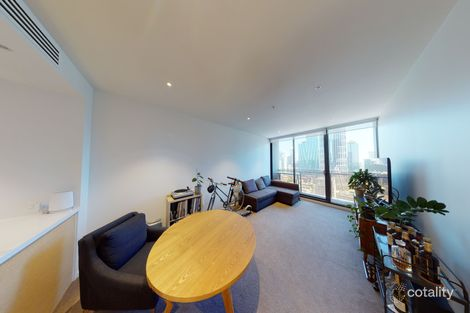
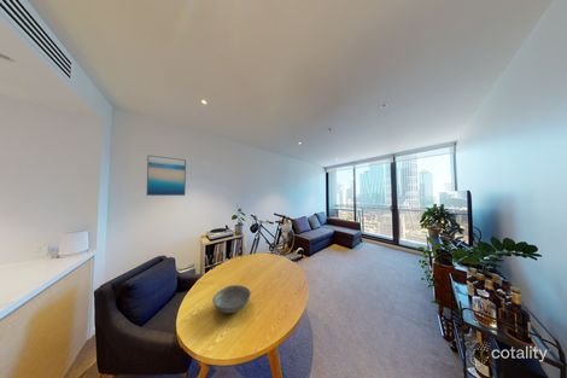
+ wall art [145,155,187,197]
+ bowl [211,284,252,314]
